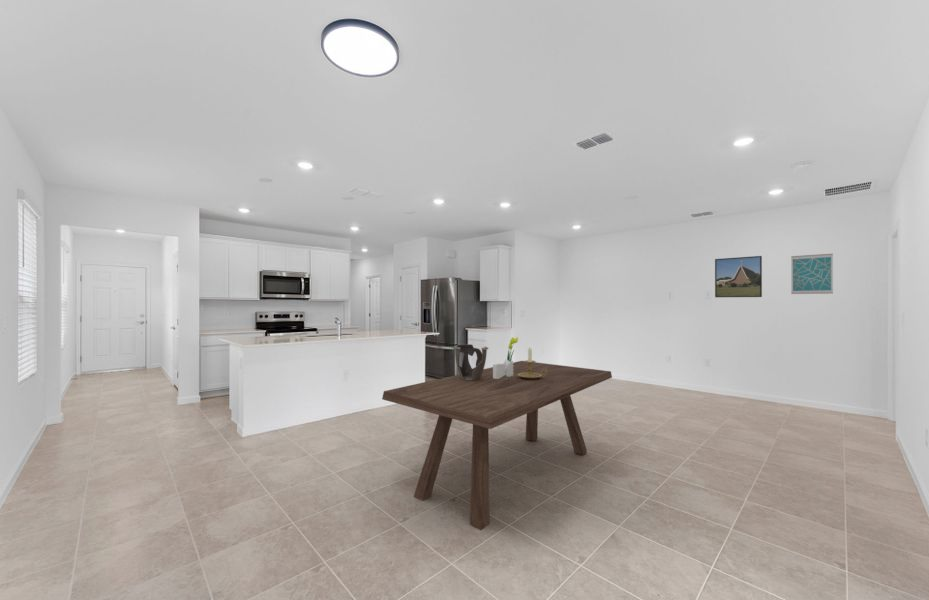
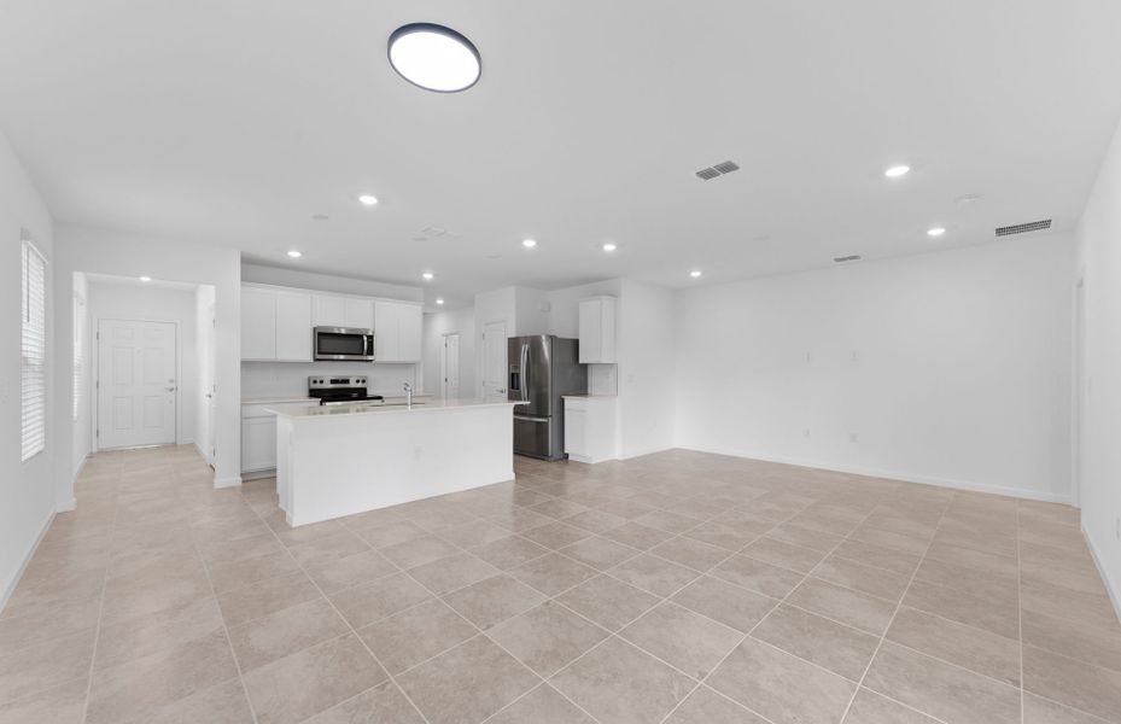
- bouquet [492,336,519,384]
- wall art [790,253,834,295]
- dining table [381,360,613,531]
- candle holder [517,347,547,379]
- decorative bowl [452,343,489,381]
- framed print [714,255,763,298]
